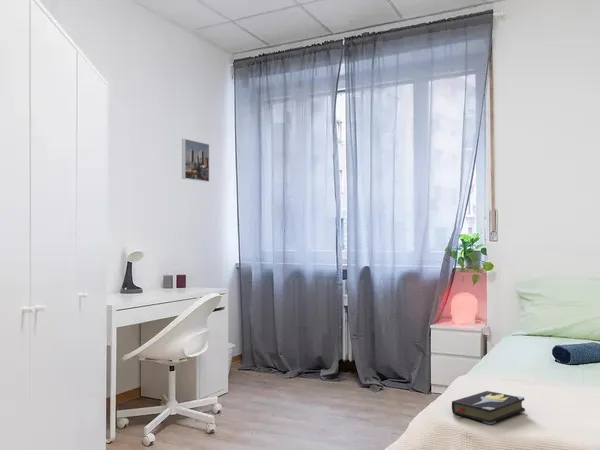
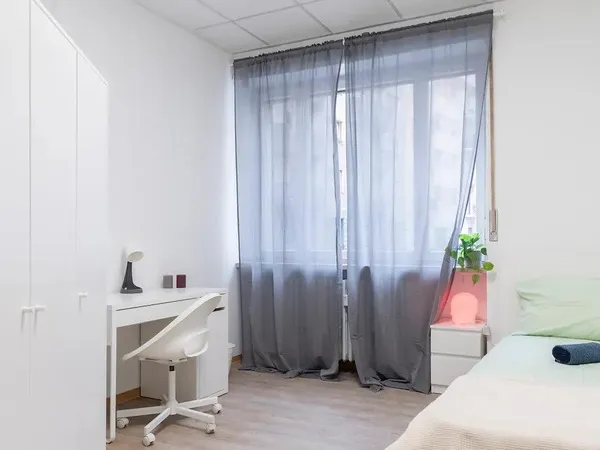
- hardback book [451,390,526,425]
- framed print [181,138,210,183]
